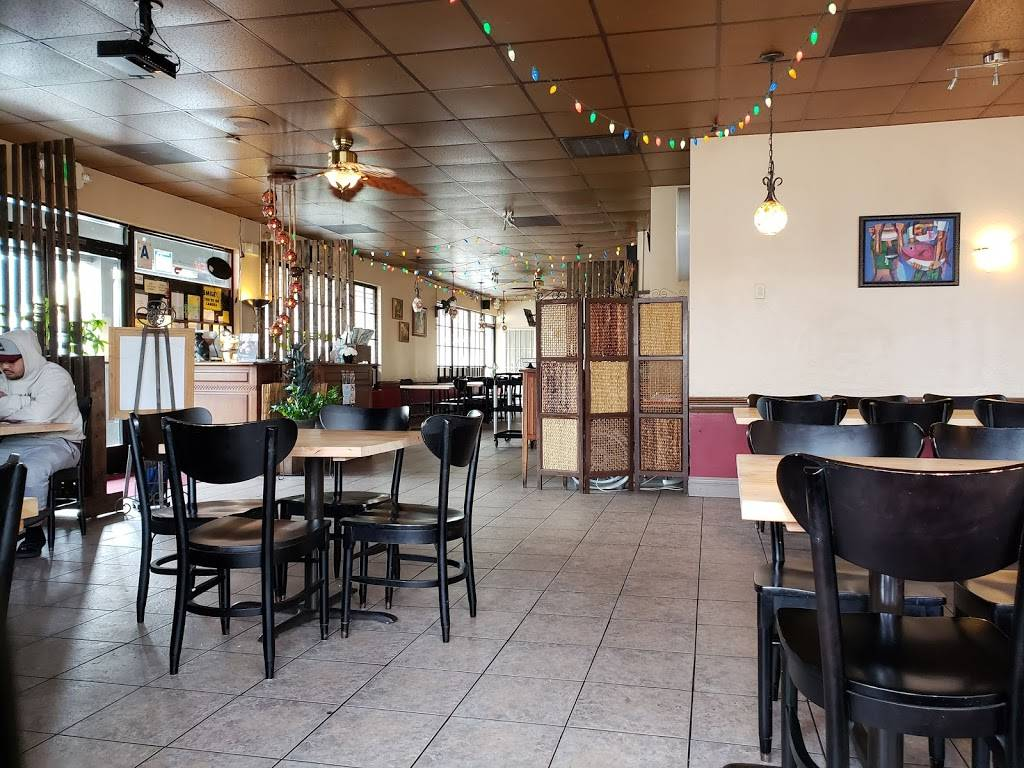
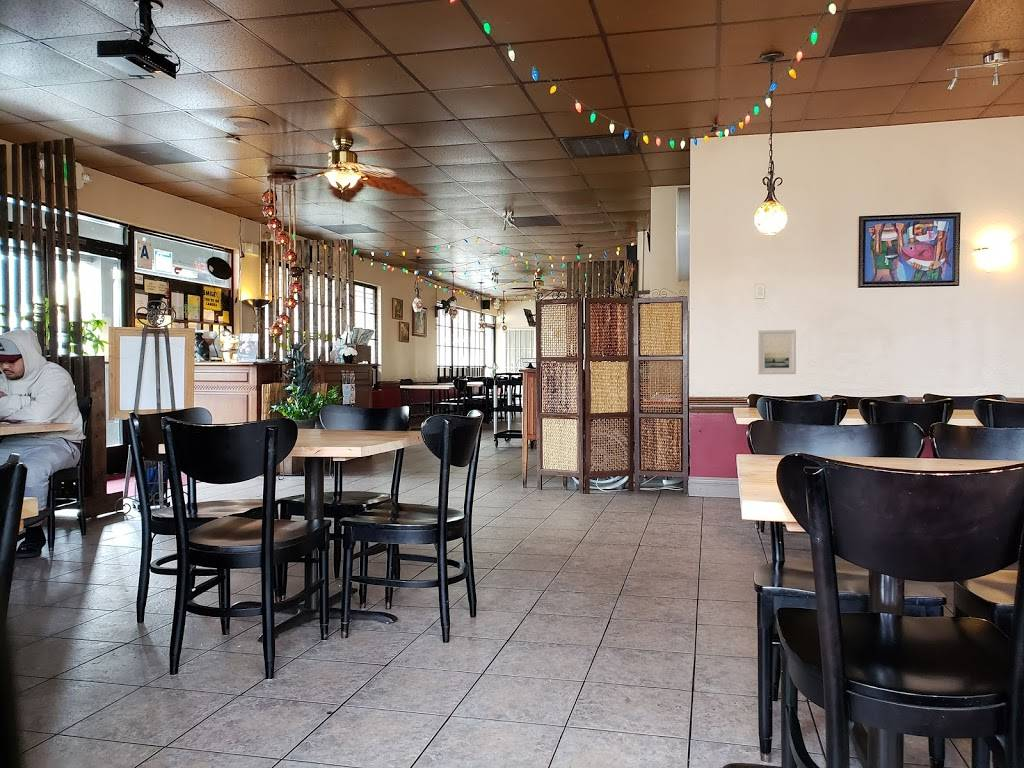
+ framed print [757,329,797,375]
